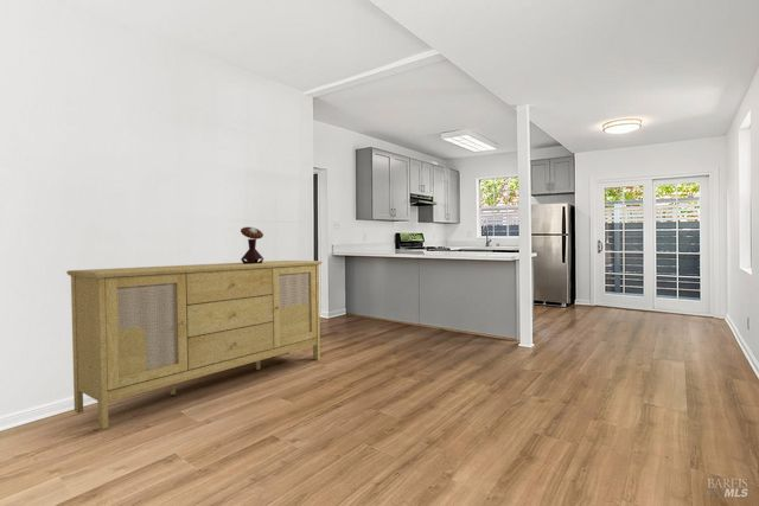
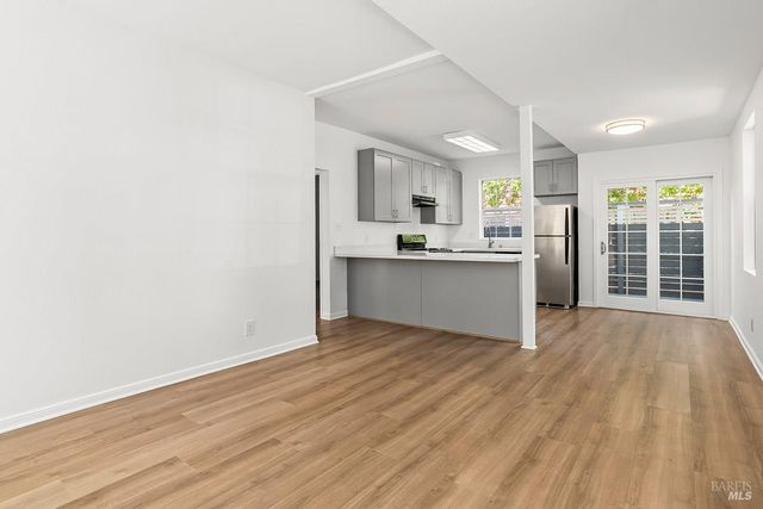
- sideboard [65,260,324,430]
- mushroom [240,226,264,264]
